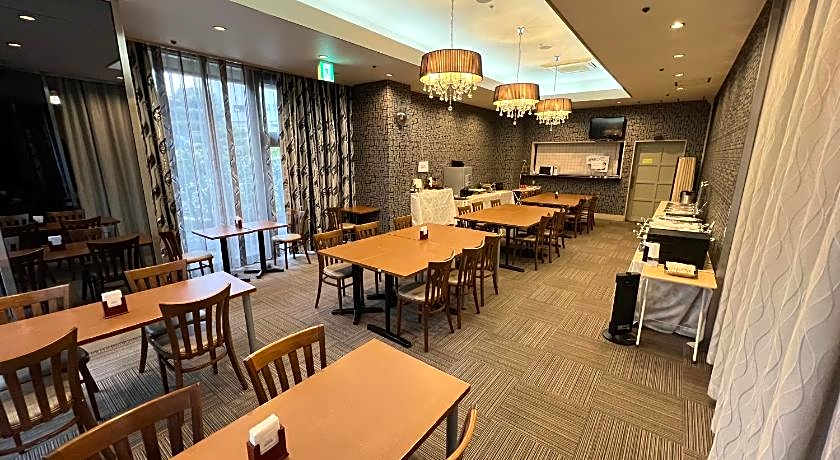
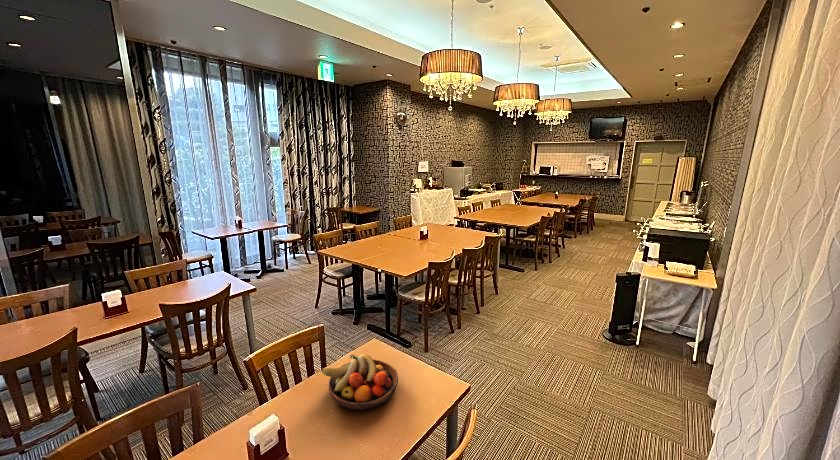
+ fruit bowl [321,353,399,410]
